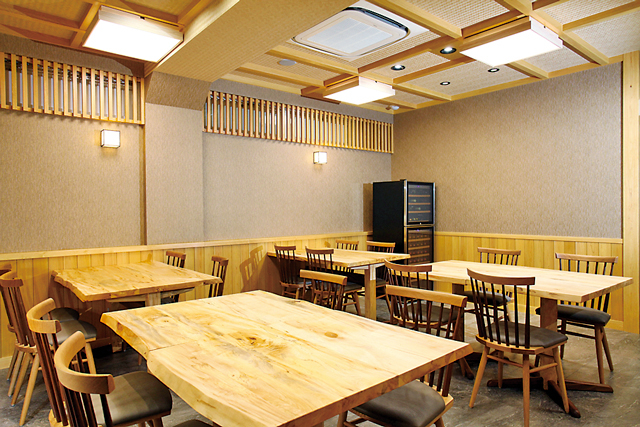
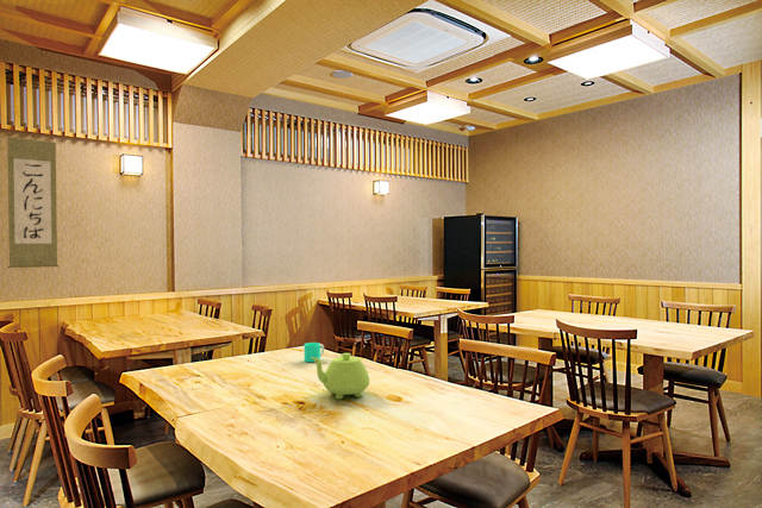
+ teapot [311,352,370,401]
+ cup [302,341,325,363]
+ wall scroll [6,133,60,269]
